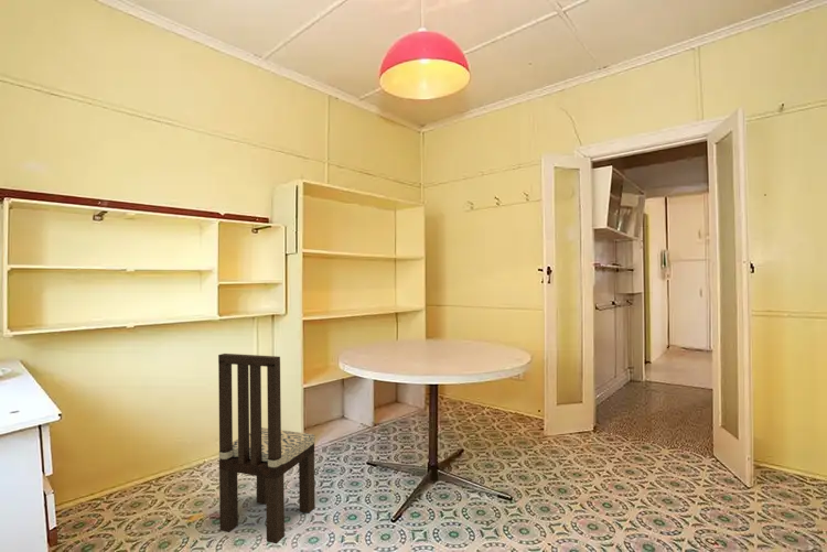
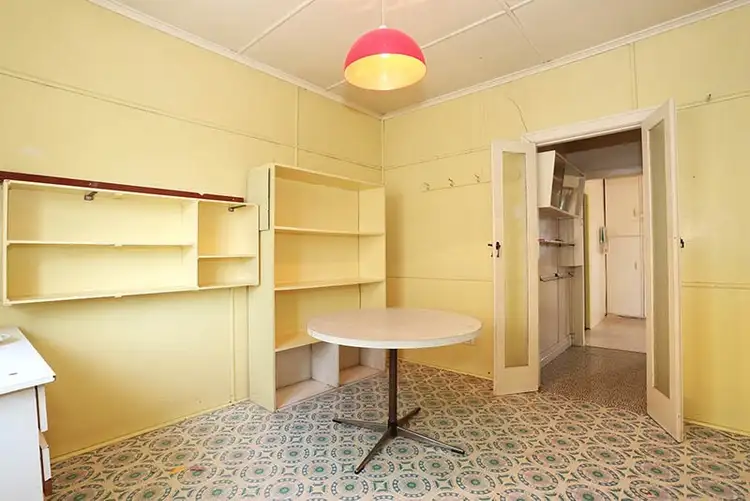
- dining chair [217,353,316,544]
